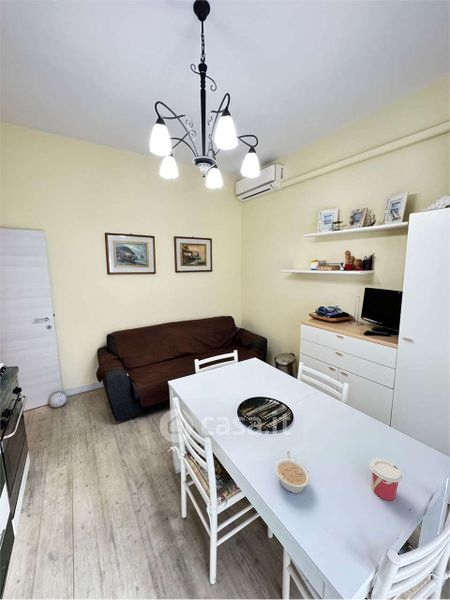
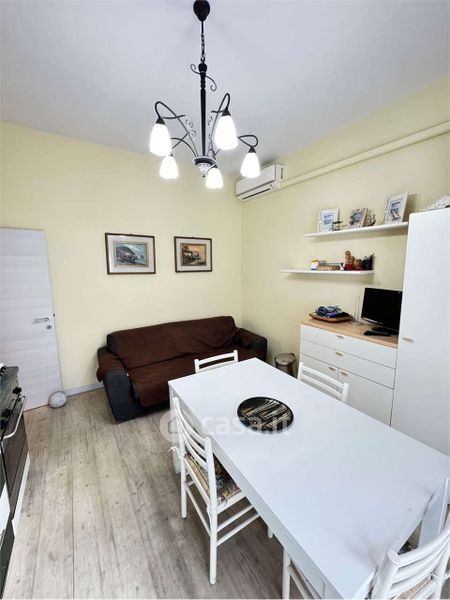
- legume [274,450,311,494]
- cup [369,457,403,501]
